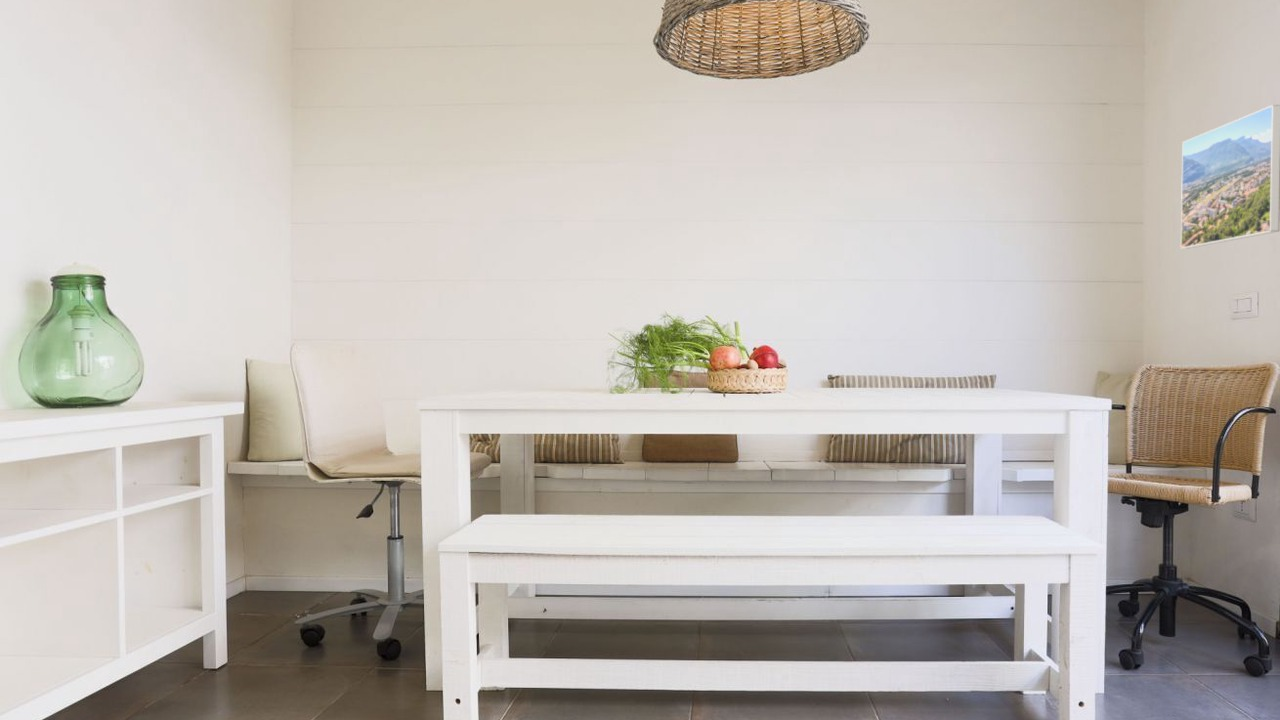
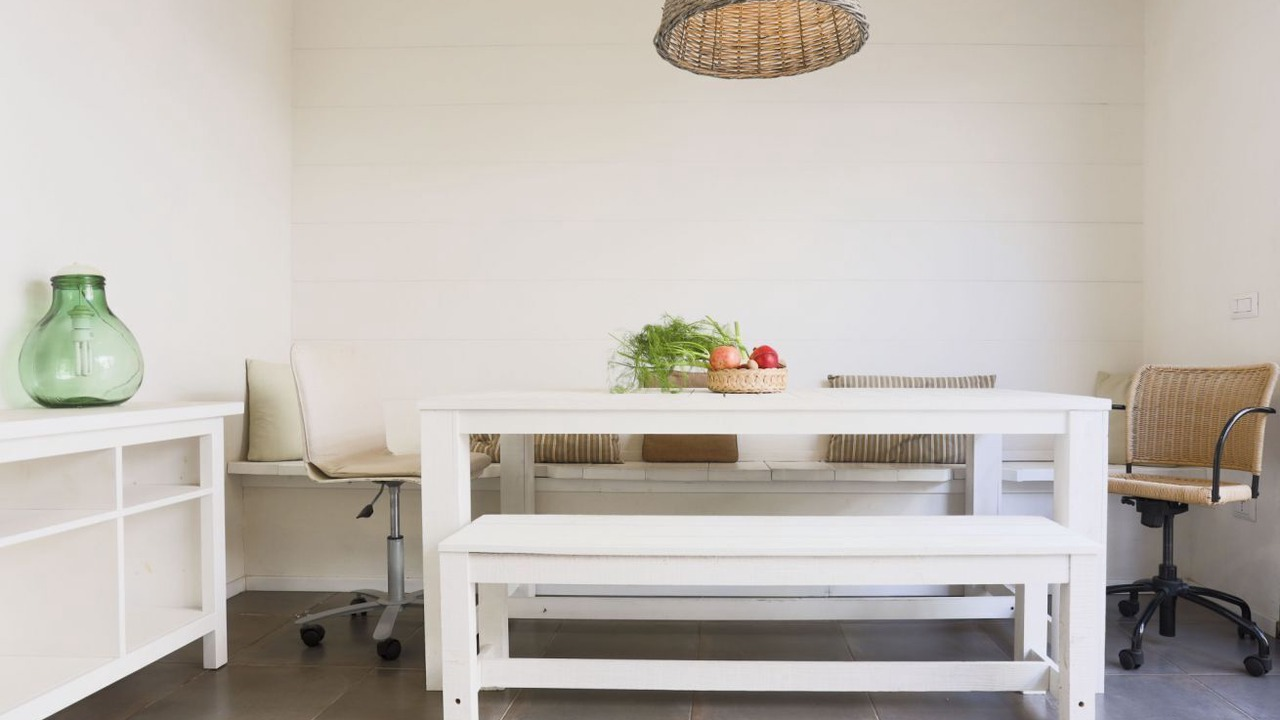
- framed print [1180,104,1280,250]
